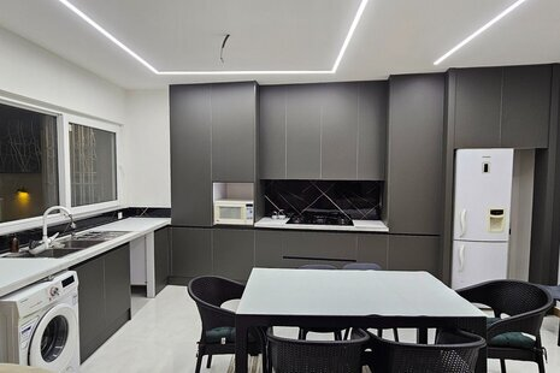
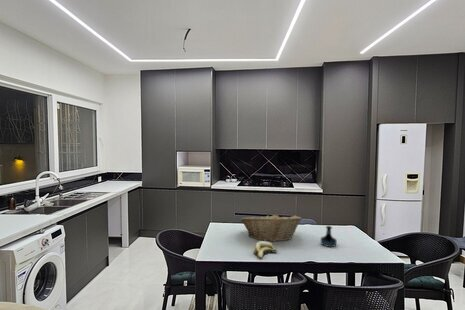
+ fruit basket [239,211,303,242]
+ tequila bottle [320,225,338,248]
+ banana [253,240,278,259]
